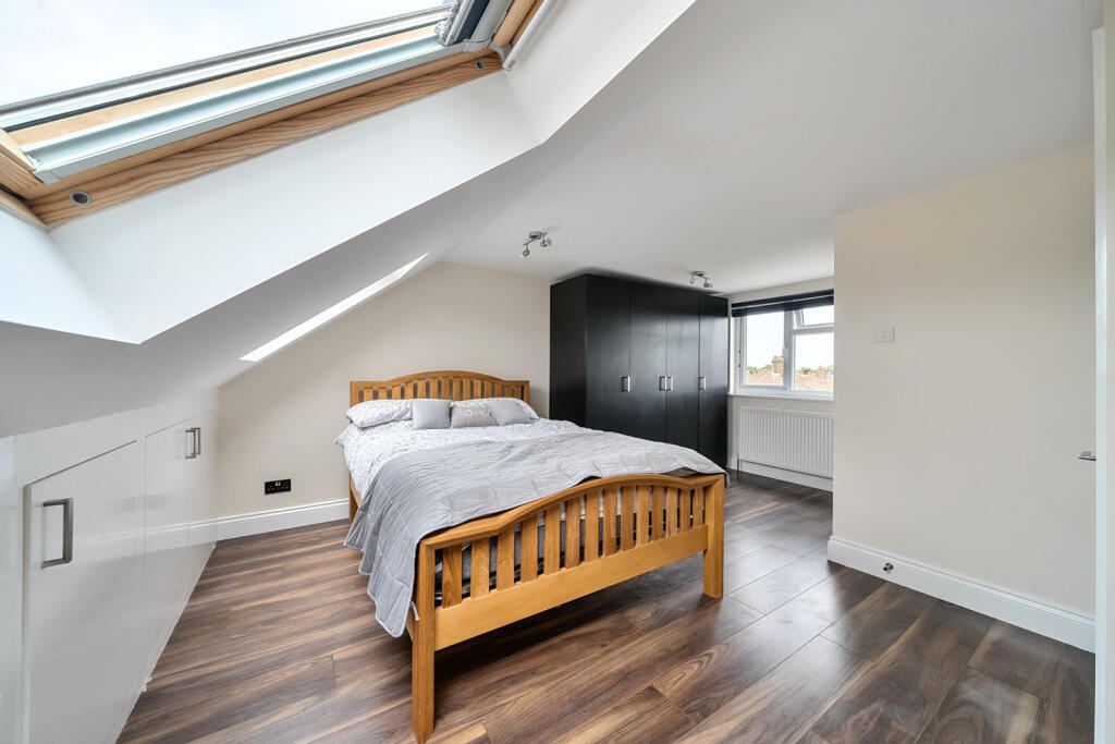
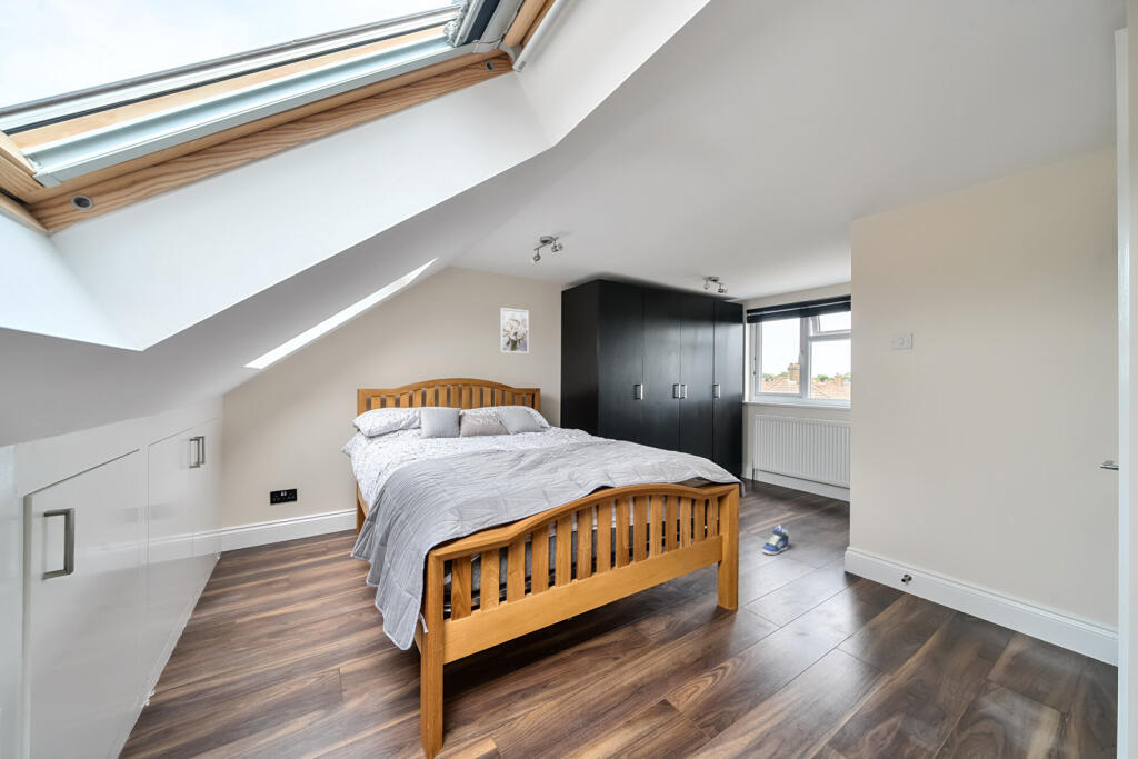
+ sneaker [761,523,790,556]
+ wall art [499,307,530,354]
